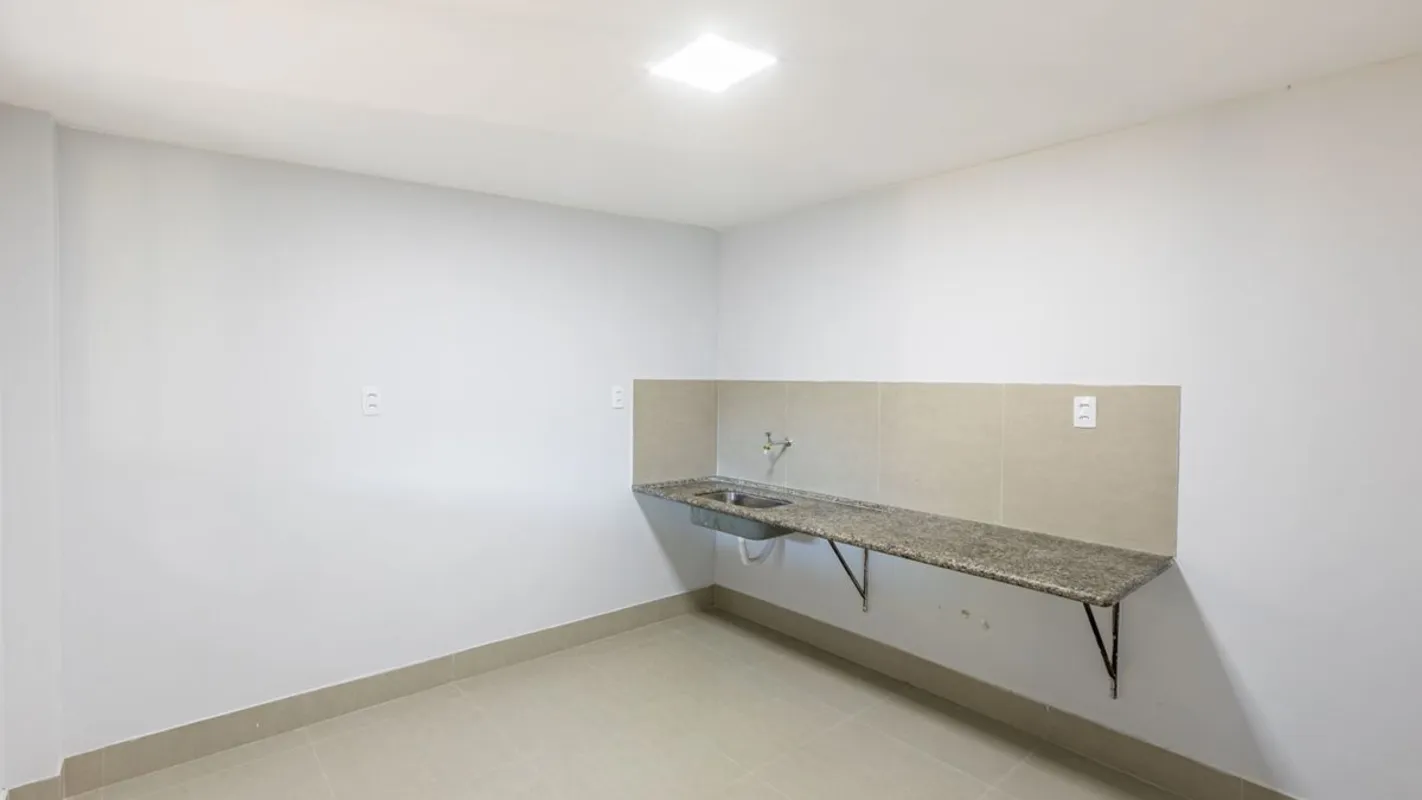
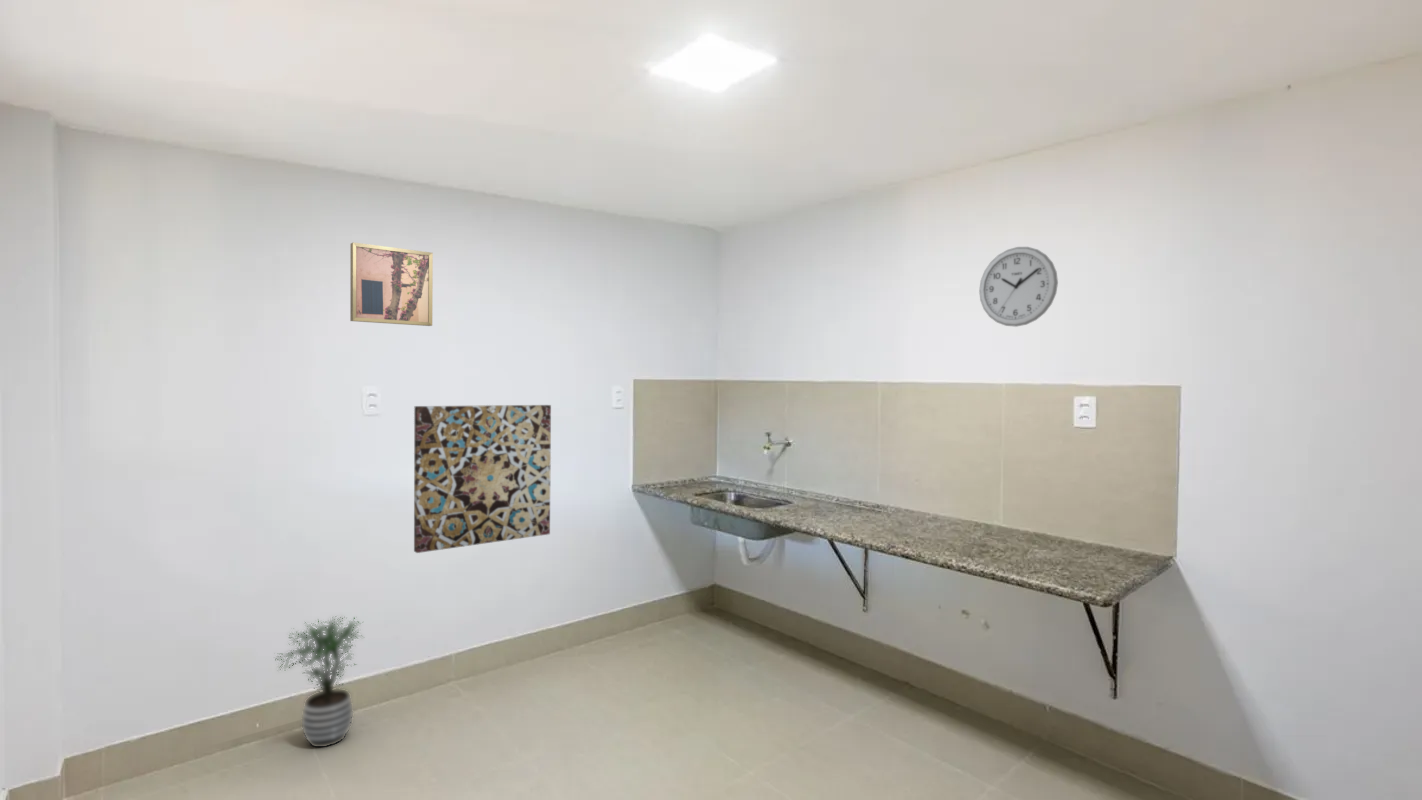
+ wall clock [978,246,1059,328]
+ potted plant [273,615,364,748]
+ wall art [413,404,552,554]
+ wall art [349,241,434,327]
